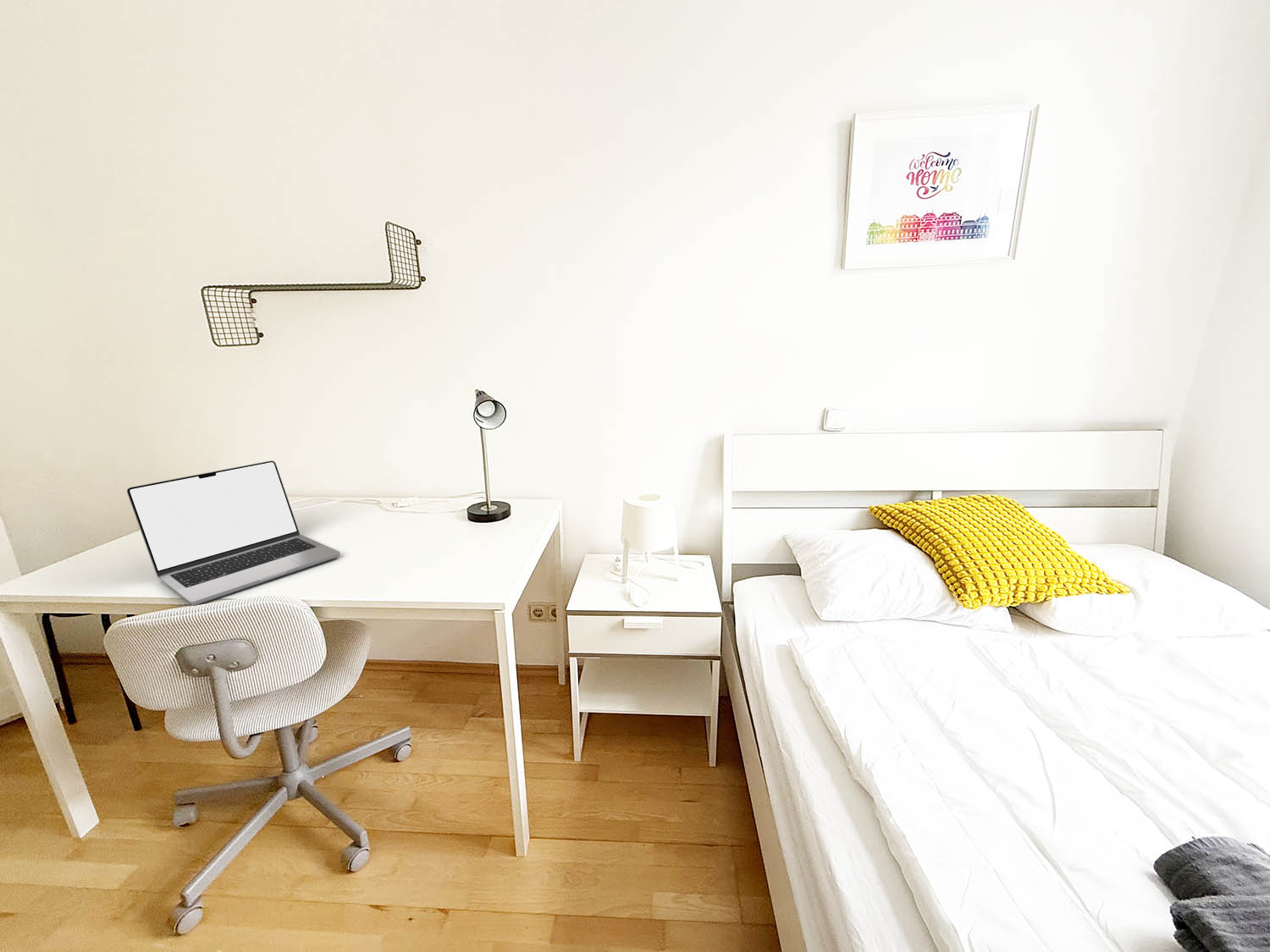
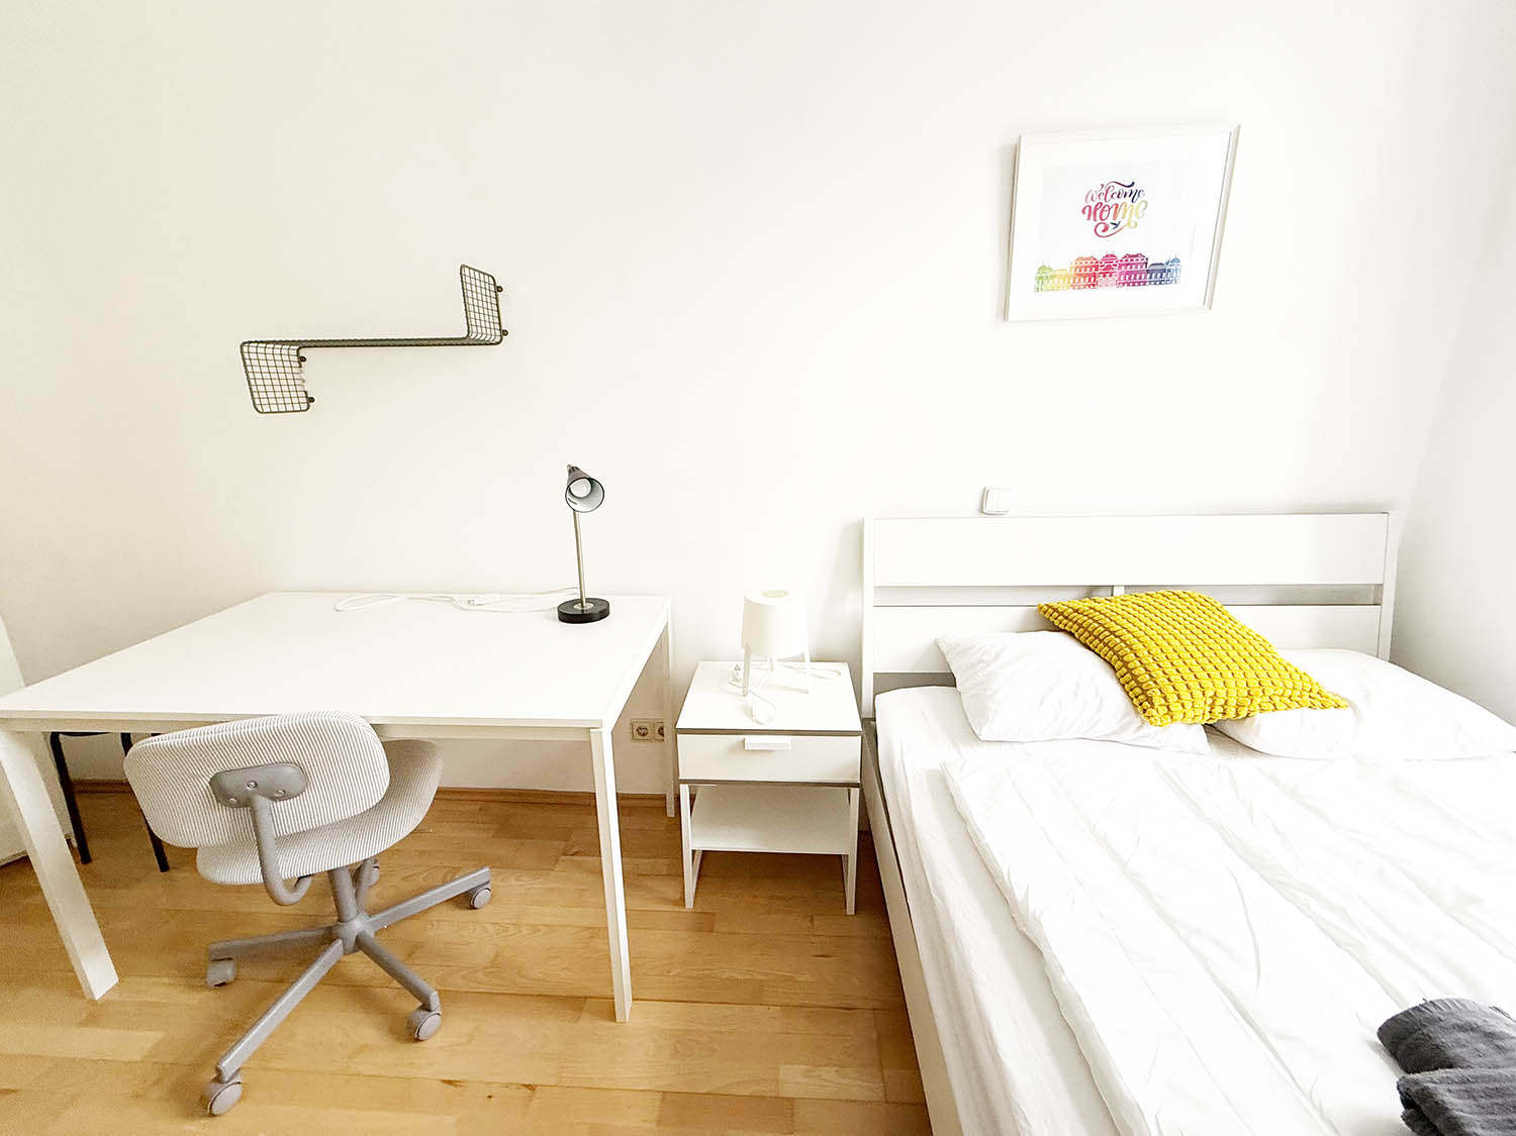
- laptop [126,459,341,606]
